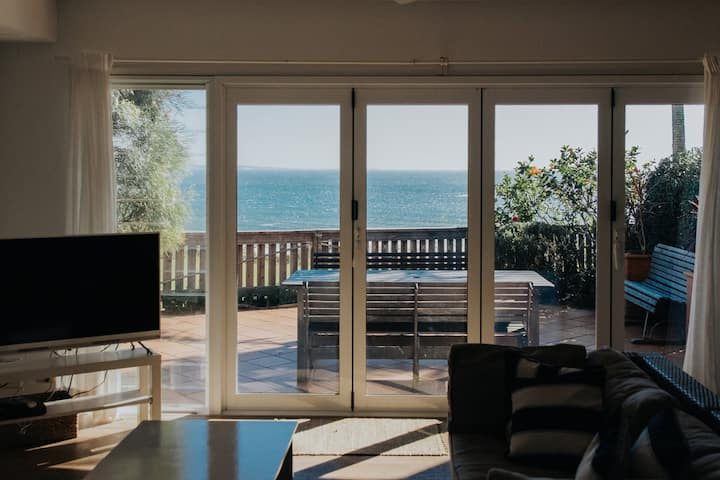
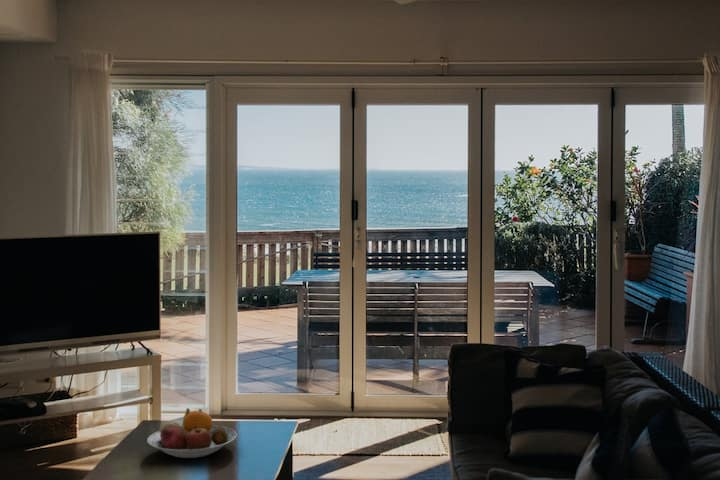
+ fruit bowl [146,407,238,459]
